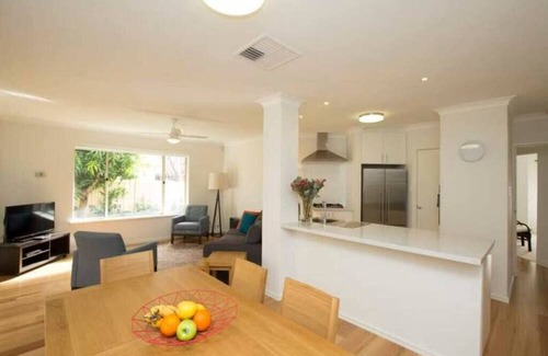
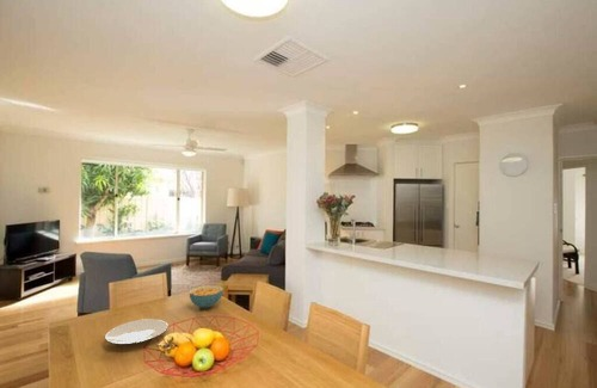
+ plate [104,318,170,345]
+ cereal bowl [189,284,224,309]
